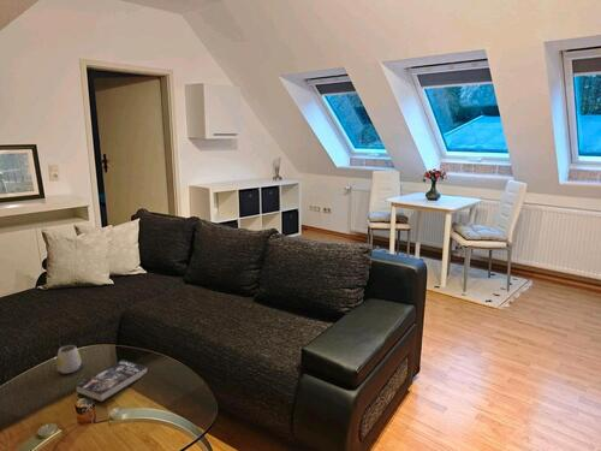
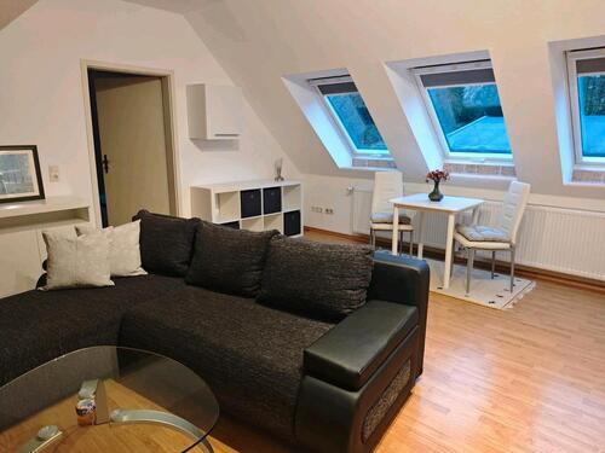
- book [75,358,148,403]
- mug [55,344,82,374]
